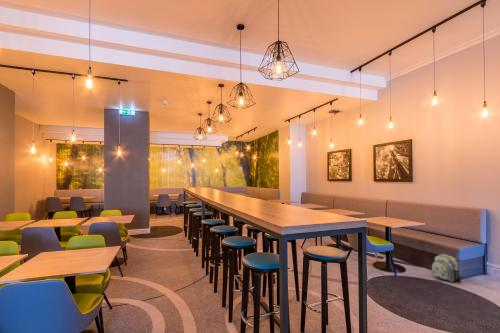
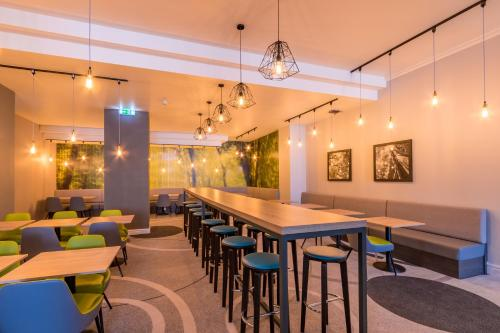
- backpack [431,253,462,283]
